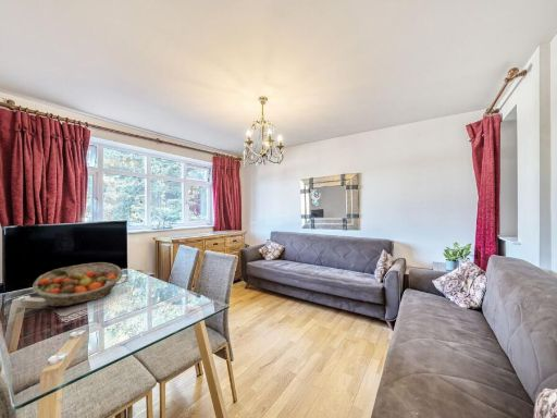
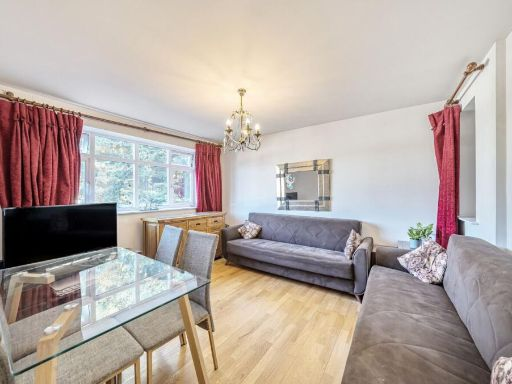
- fruit basket [32,261,123,308]
